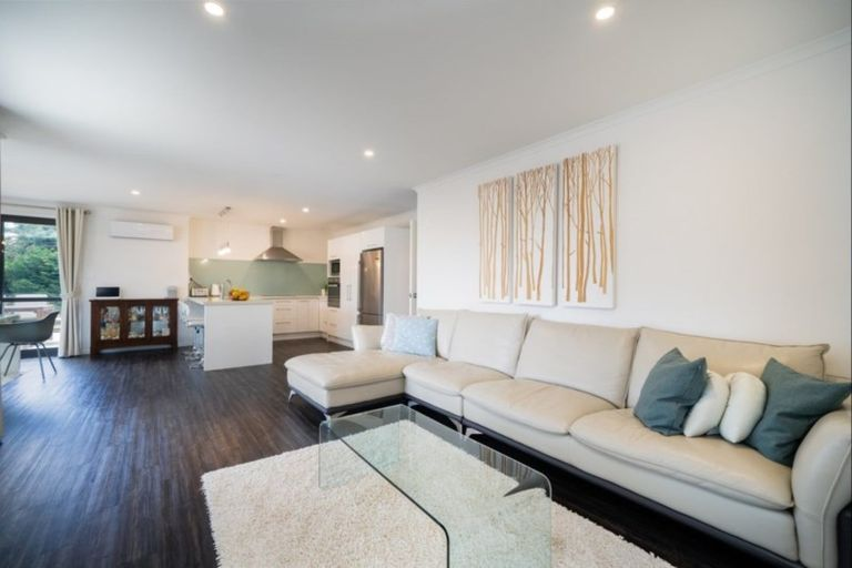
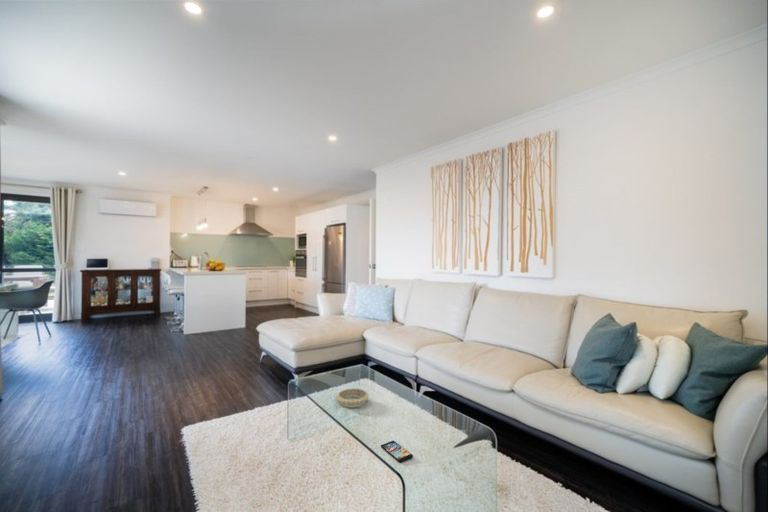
+ smartphone [380,440,414,464]
+ decorative bowl [335,387,370,409]
